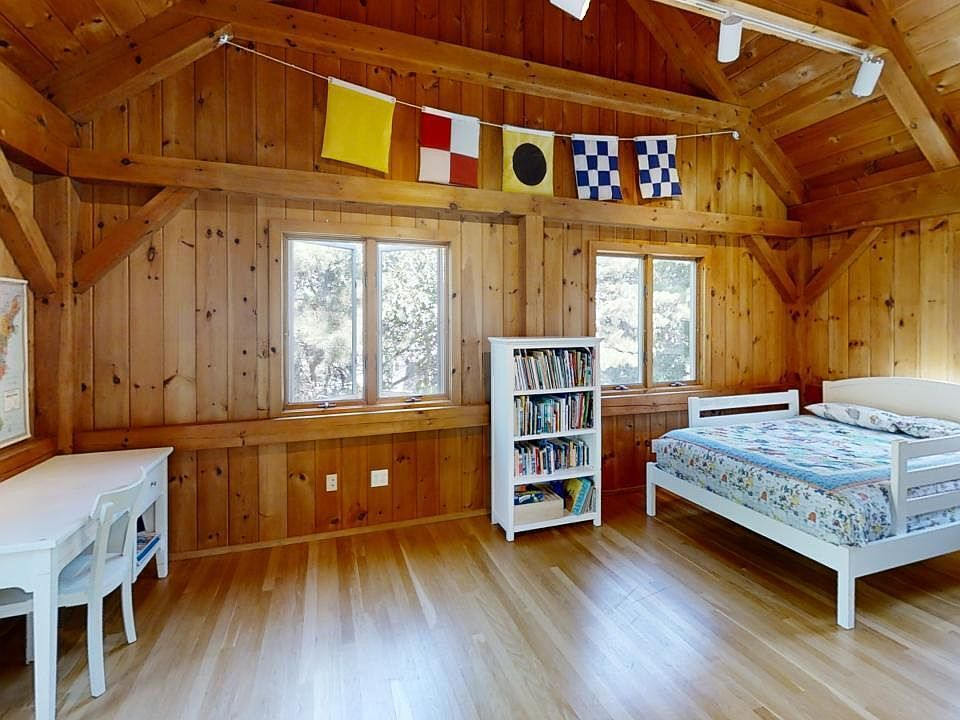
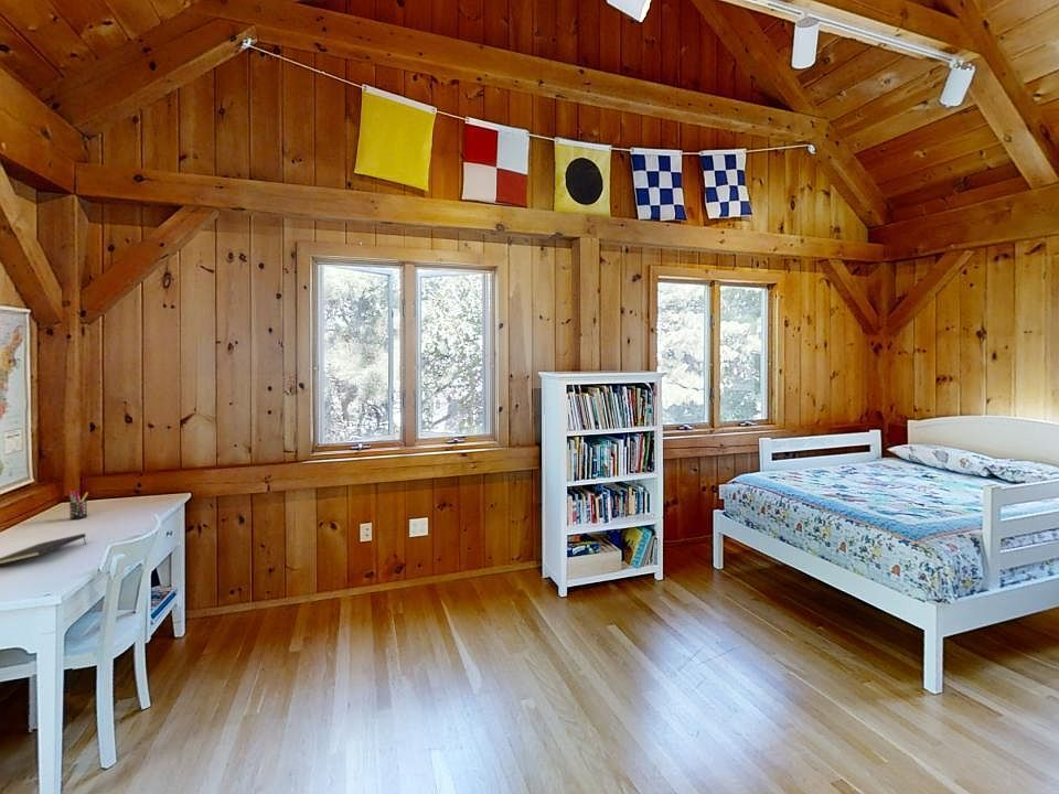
+ pen holder [68,489,89,521]
+ notepad [0,533,87,565]
